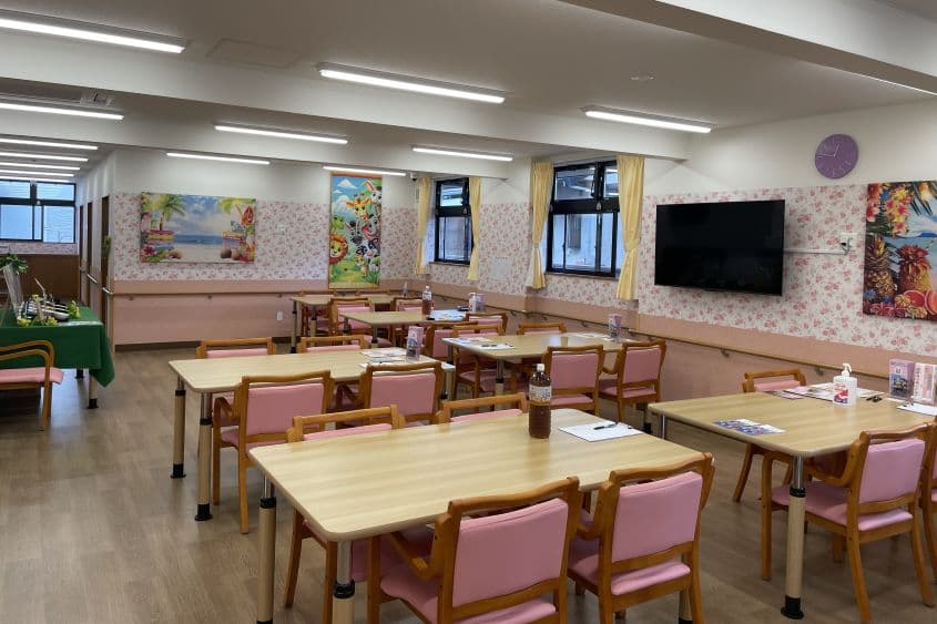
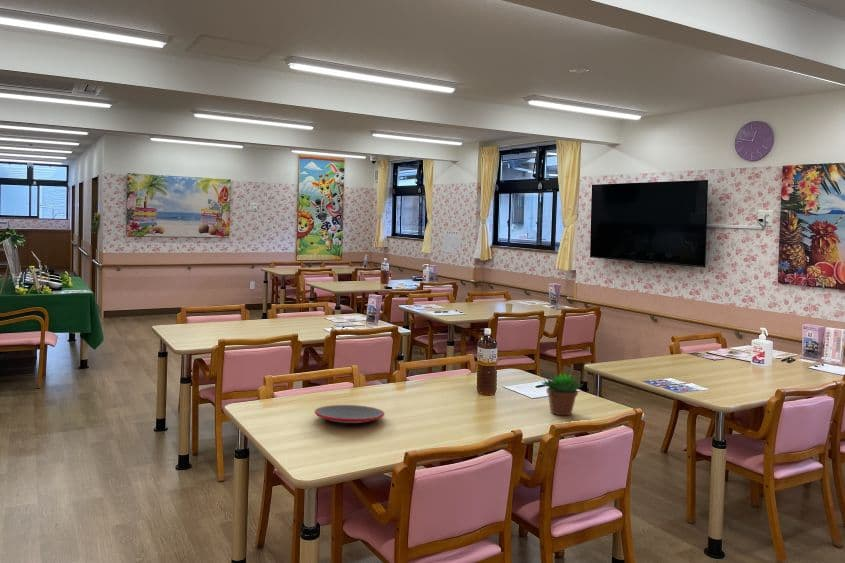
+ plate [314,404,386,424]
+ succulent plant [541,372,584,416]
